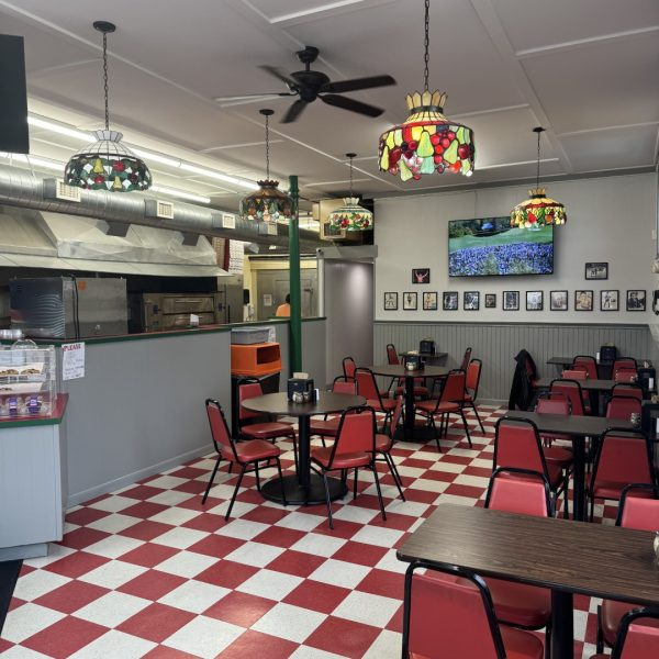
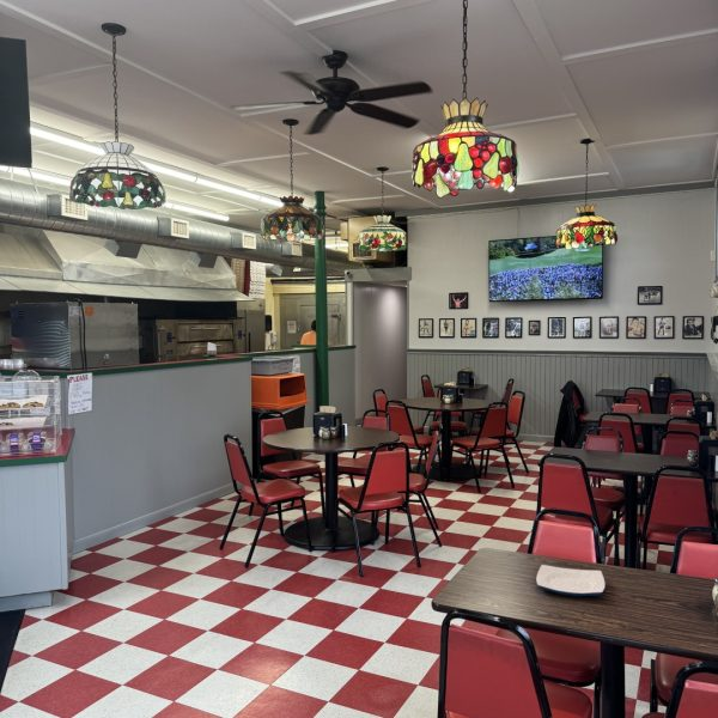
+ plate [535,564,606,597]
